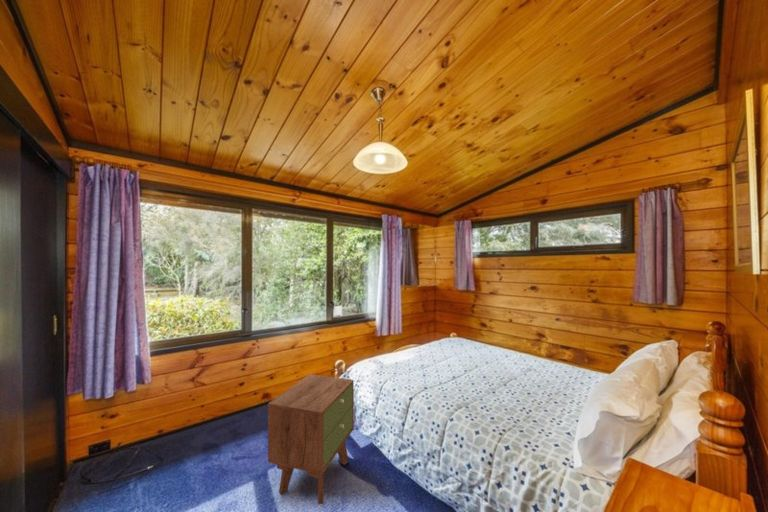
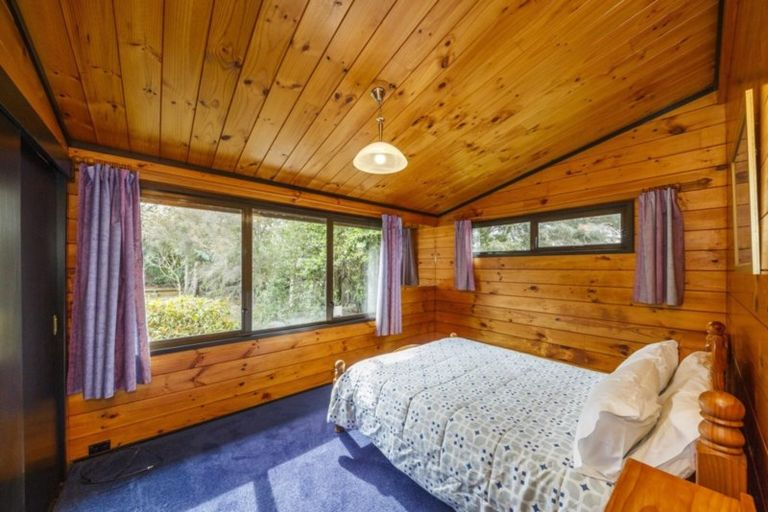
- nightstand [267,373,355,506]
